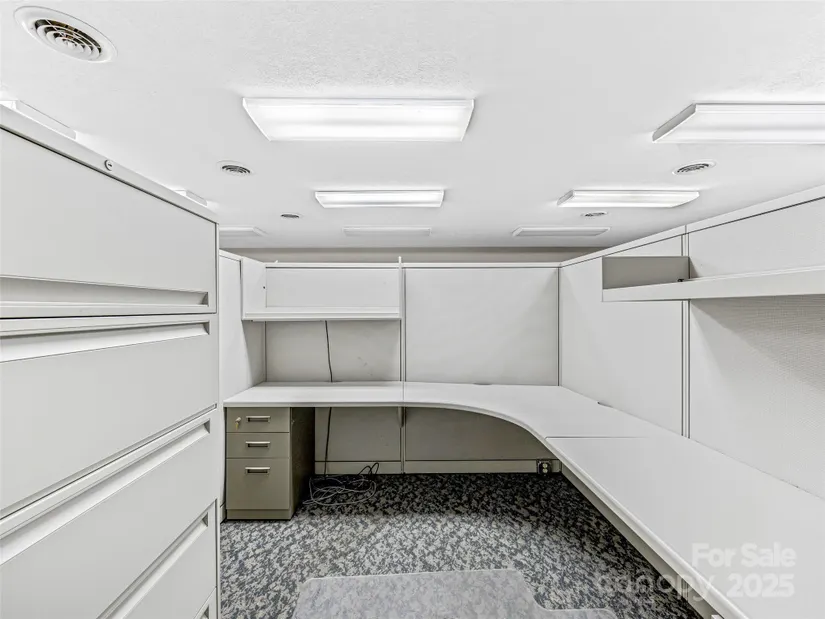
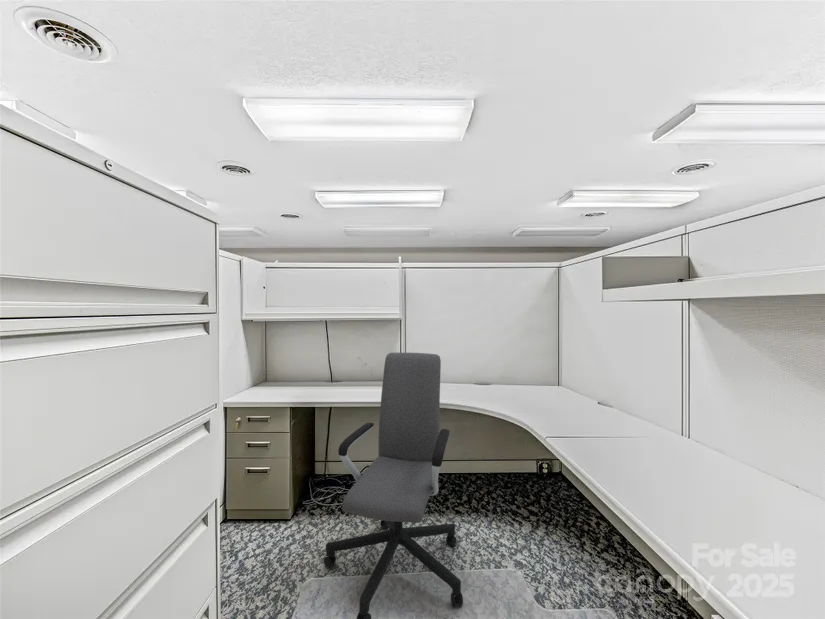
+ office chair [323,352,464,619]
